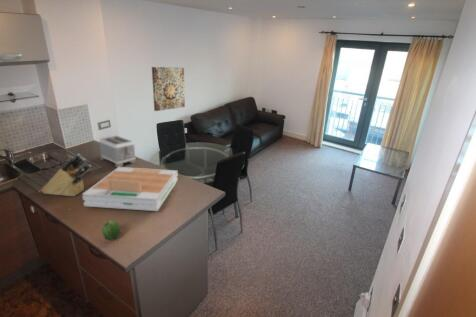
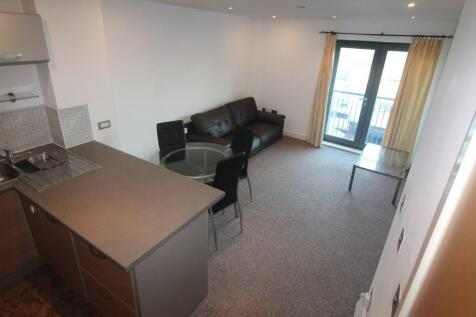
- toaster [98,135,138,168]
- wall art [151,66,186,112]
- knife block [40,153,92,197]
- fruit [101,219,121,241]
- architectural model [81,166,179,212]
